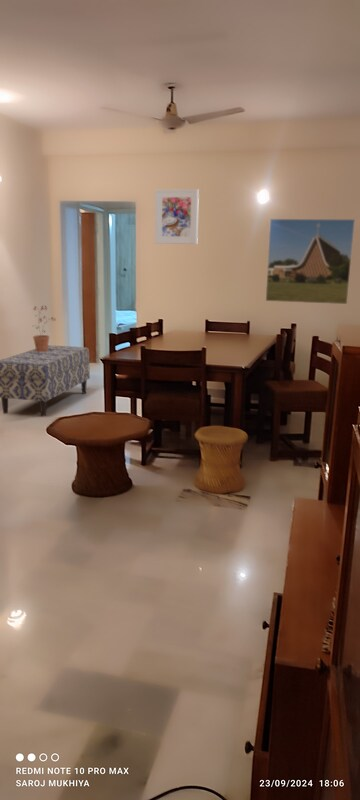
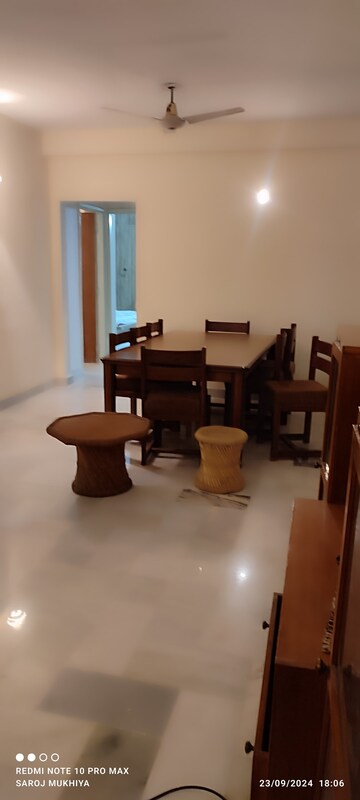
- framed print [154,188,200,245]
- potted plant [32,304,57,352]
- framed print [265,218,356,305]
- bench [0,344,91,417]
